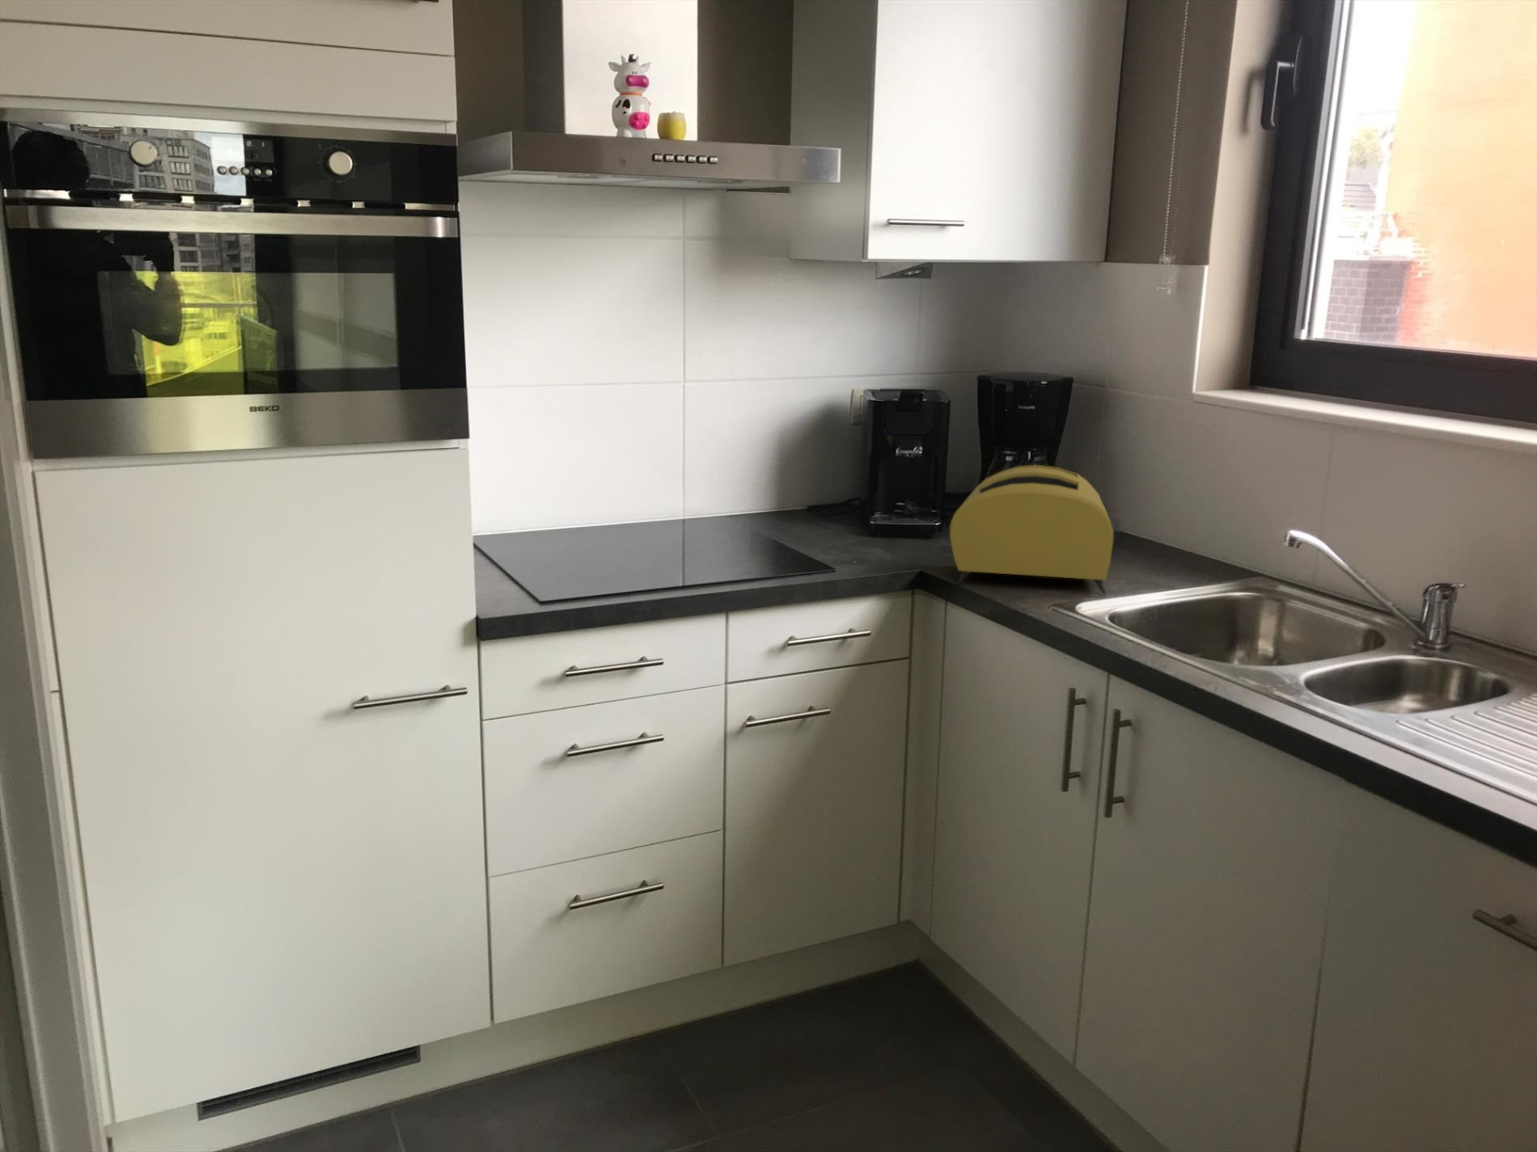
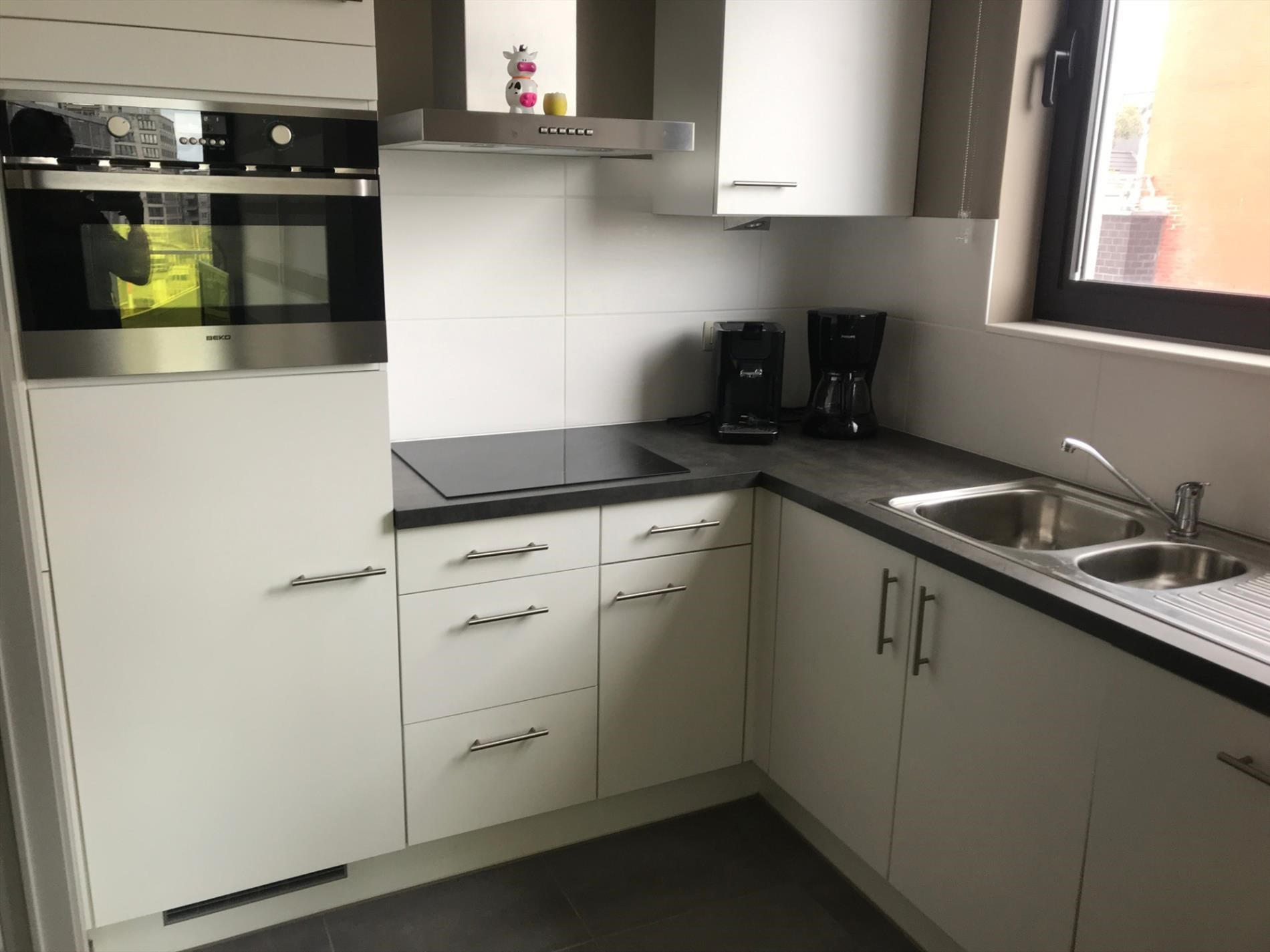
- toaster [949,463,1121,595]
